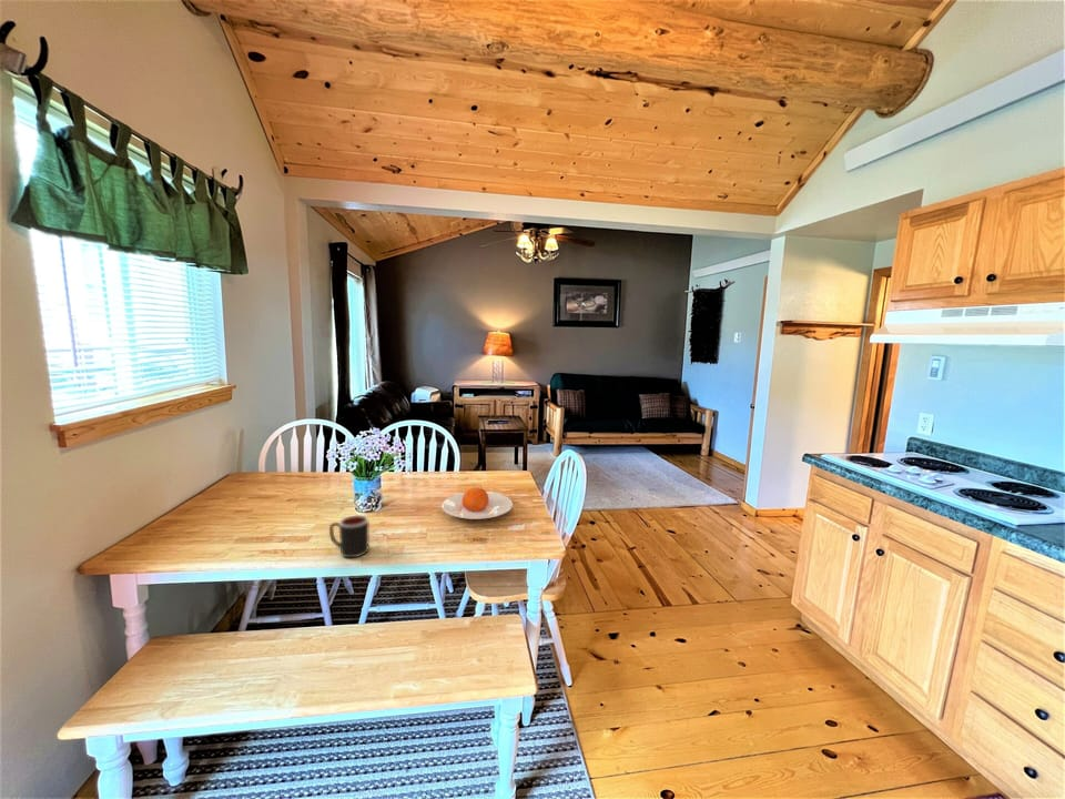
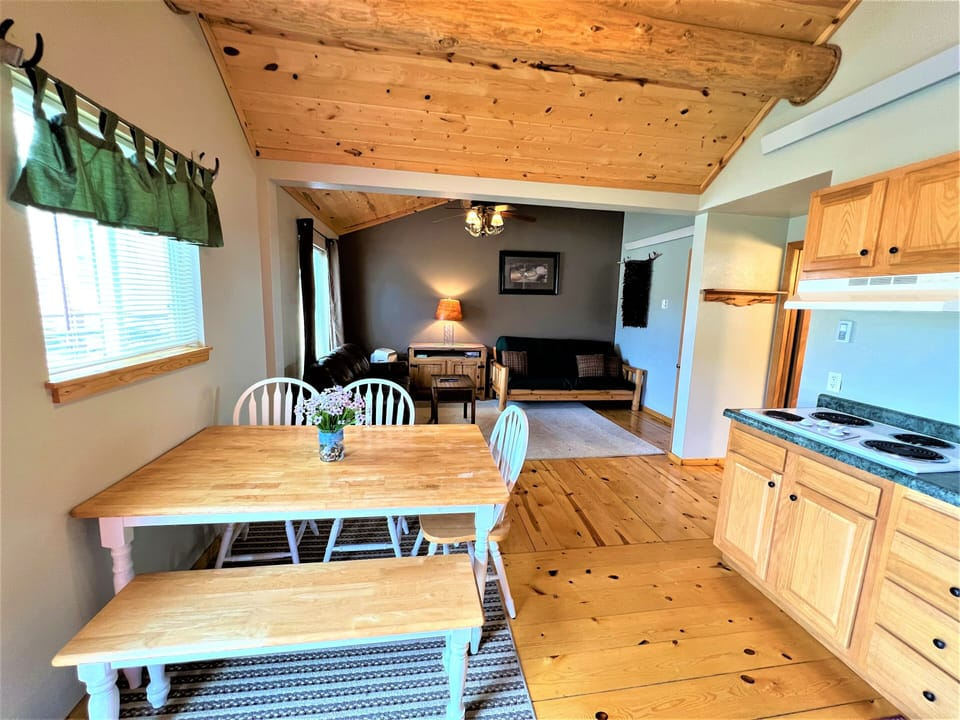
- plate [440,487,514,520]
- mug [328,514,369,558]
